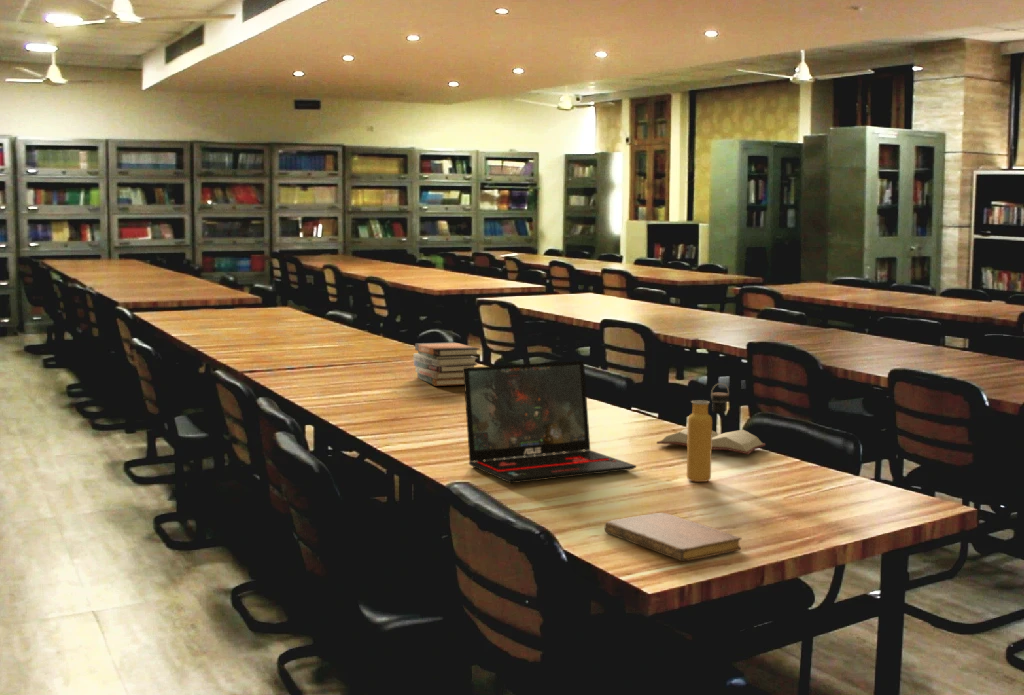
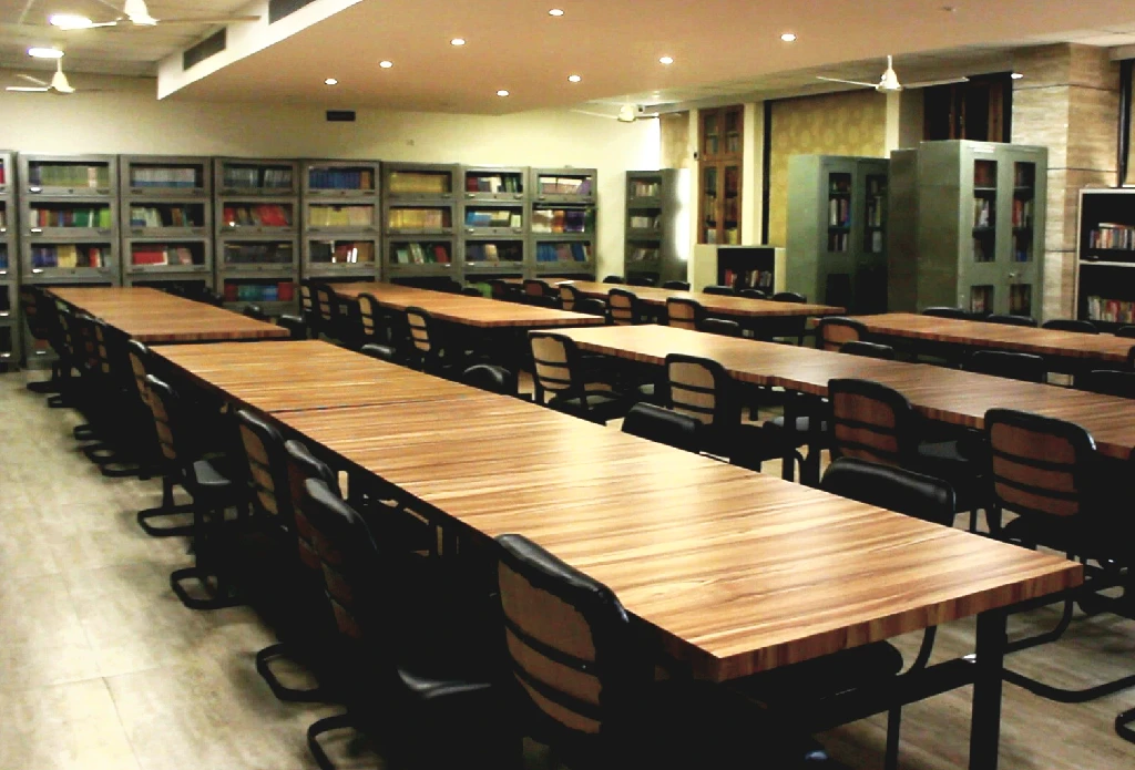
- laptop [463,360,637,484]
- water bottle [686,382,730,483]
- book stack [413,341,481,387]
- notebook [604,512,742,562]
- hardback book [656,427,766,455]
